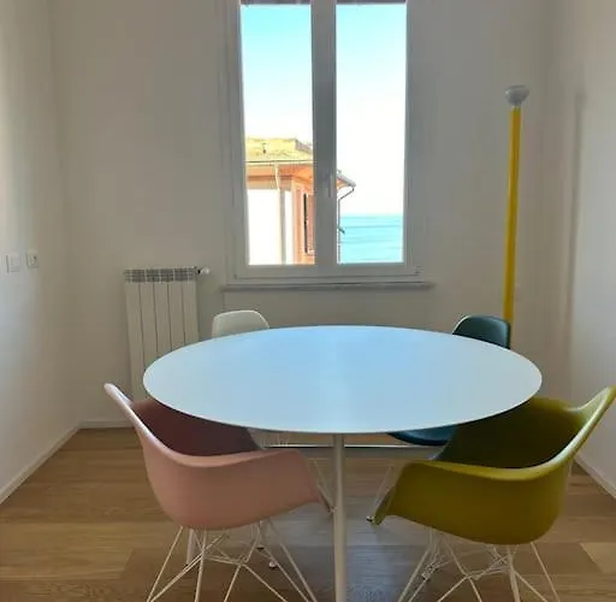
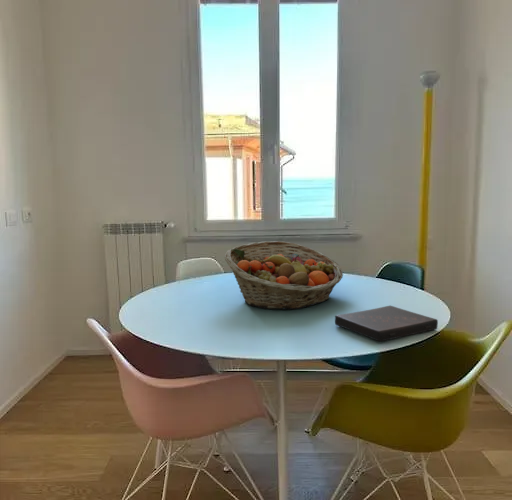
+ book [334,305,439,342]
+ fruit basket [223,240,344,311]
